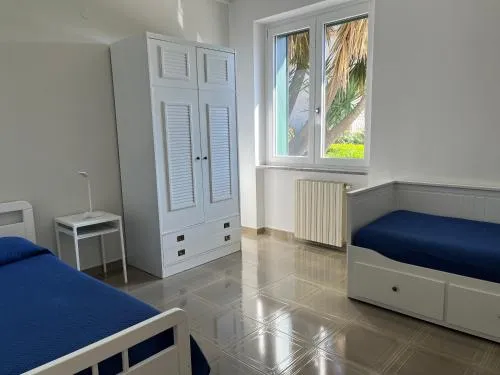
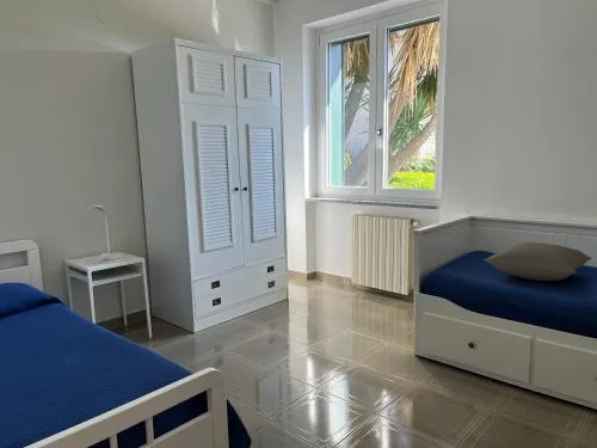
+ pillow [484,241,592,282]
